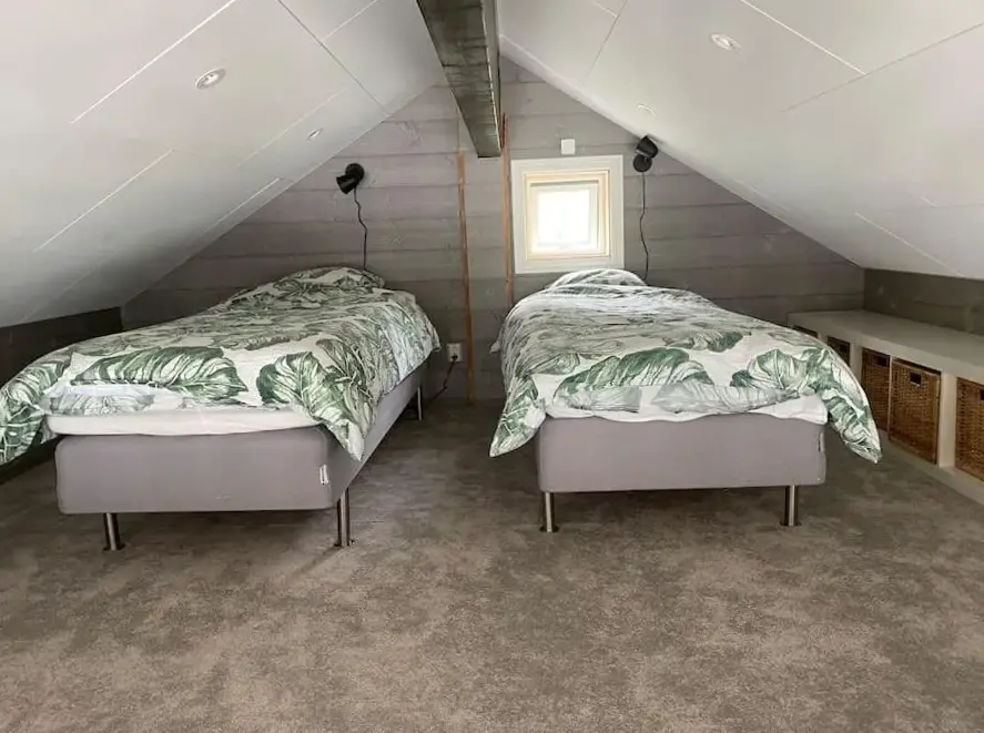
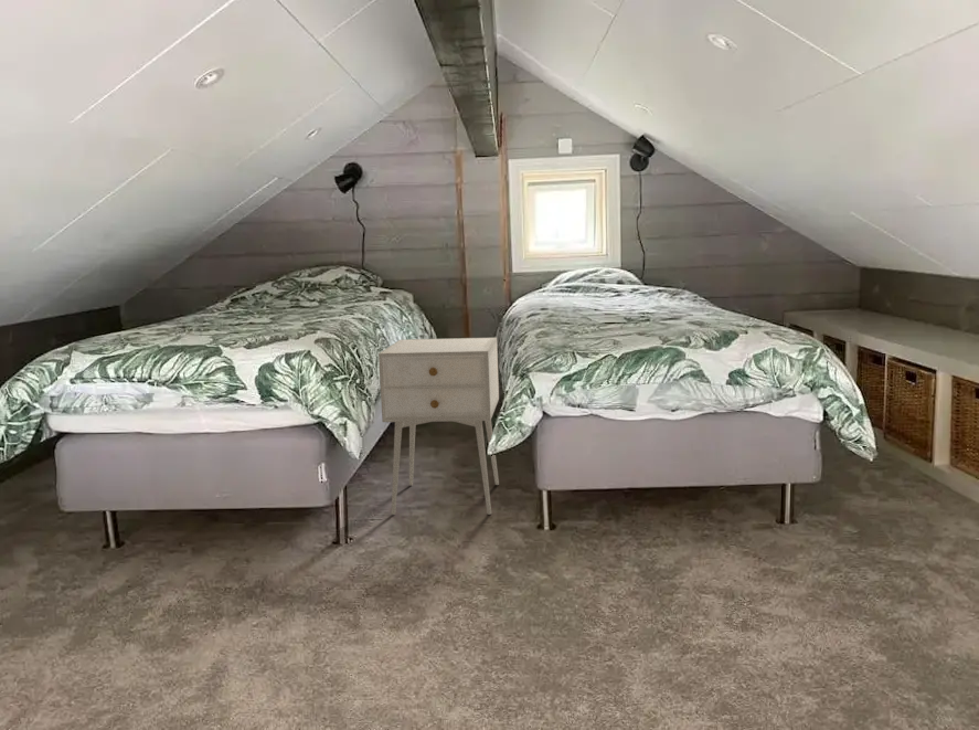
+ nightstand [377,337,500,516]
